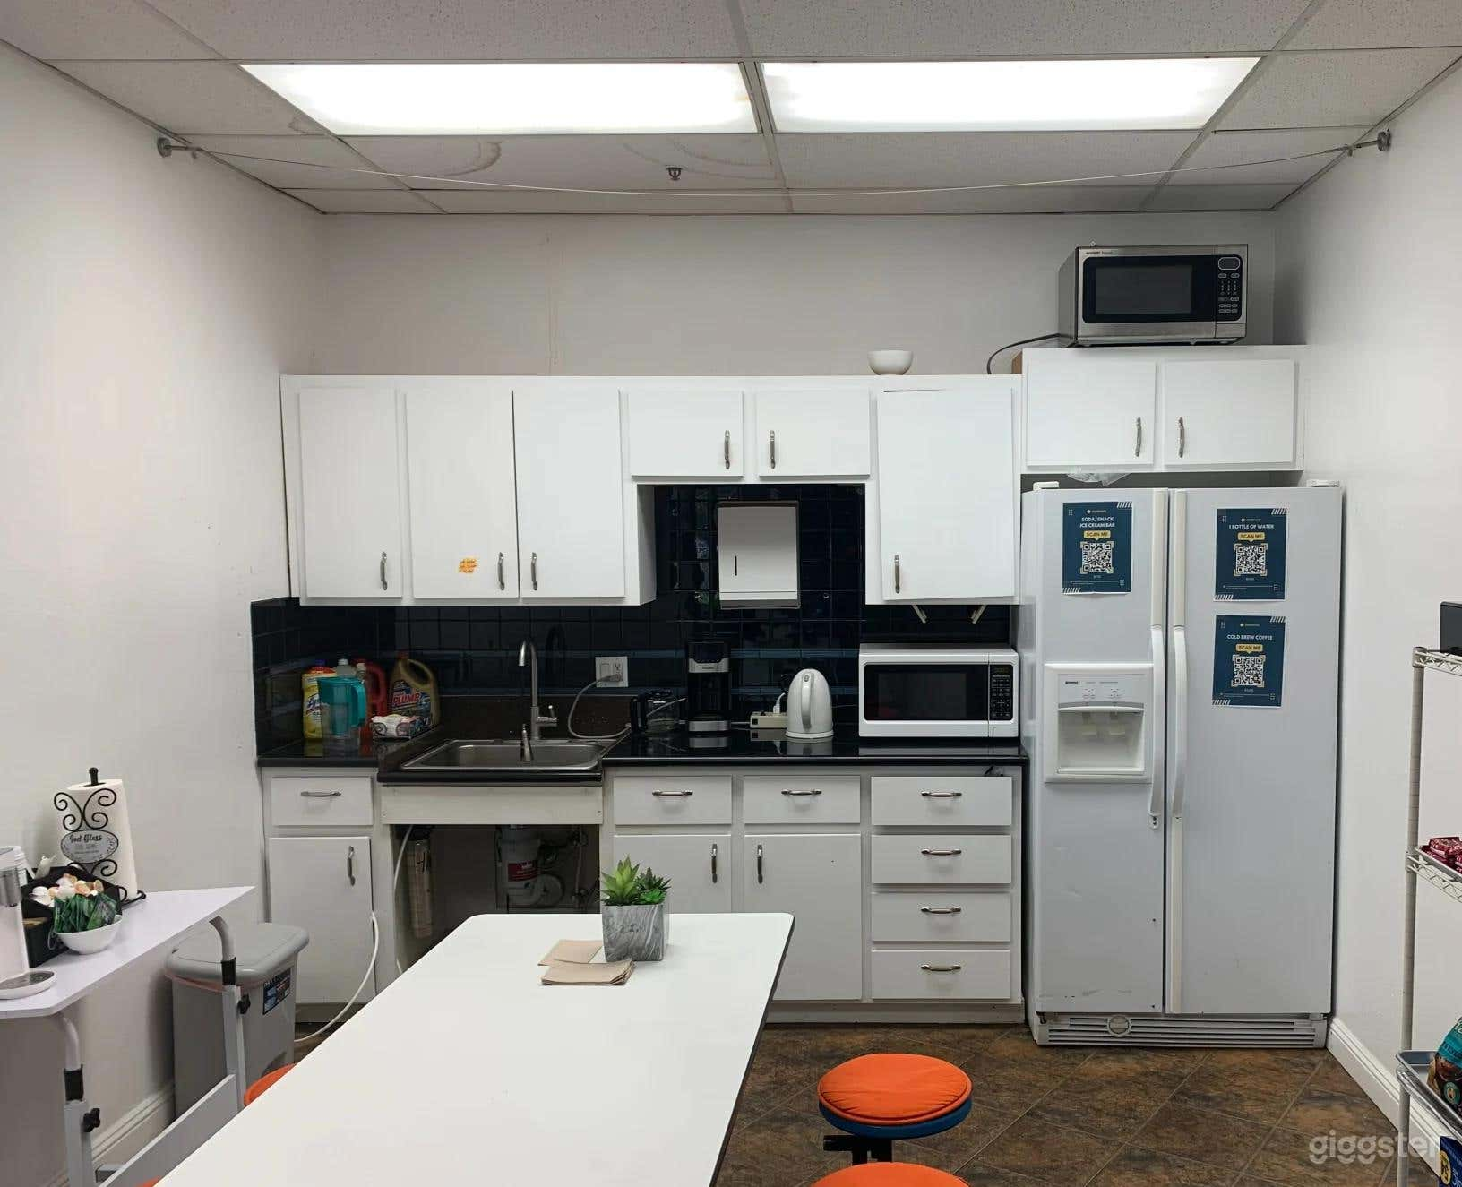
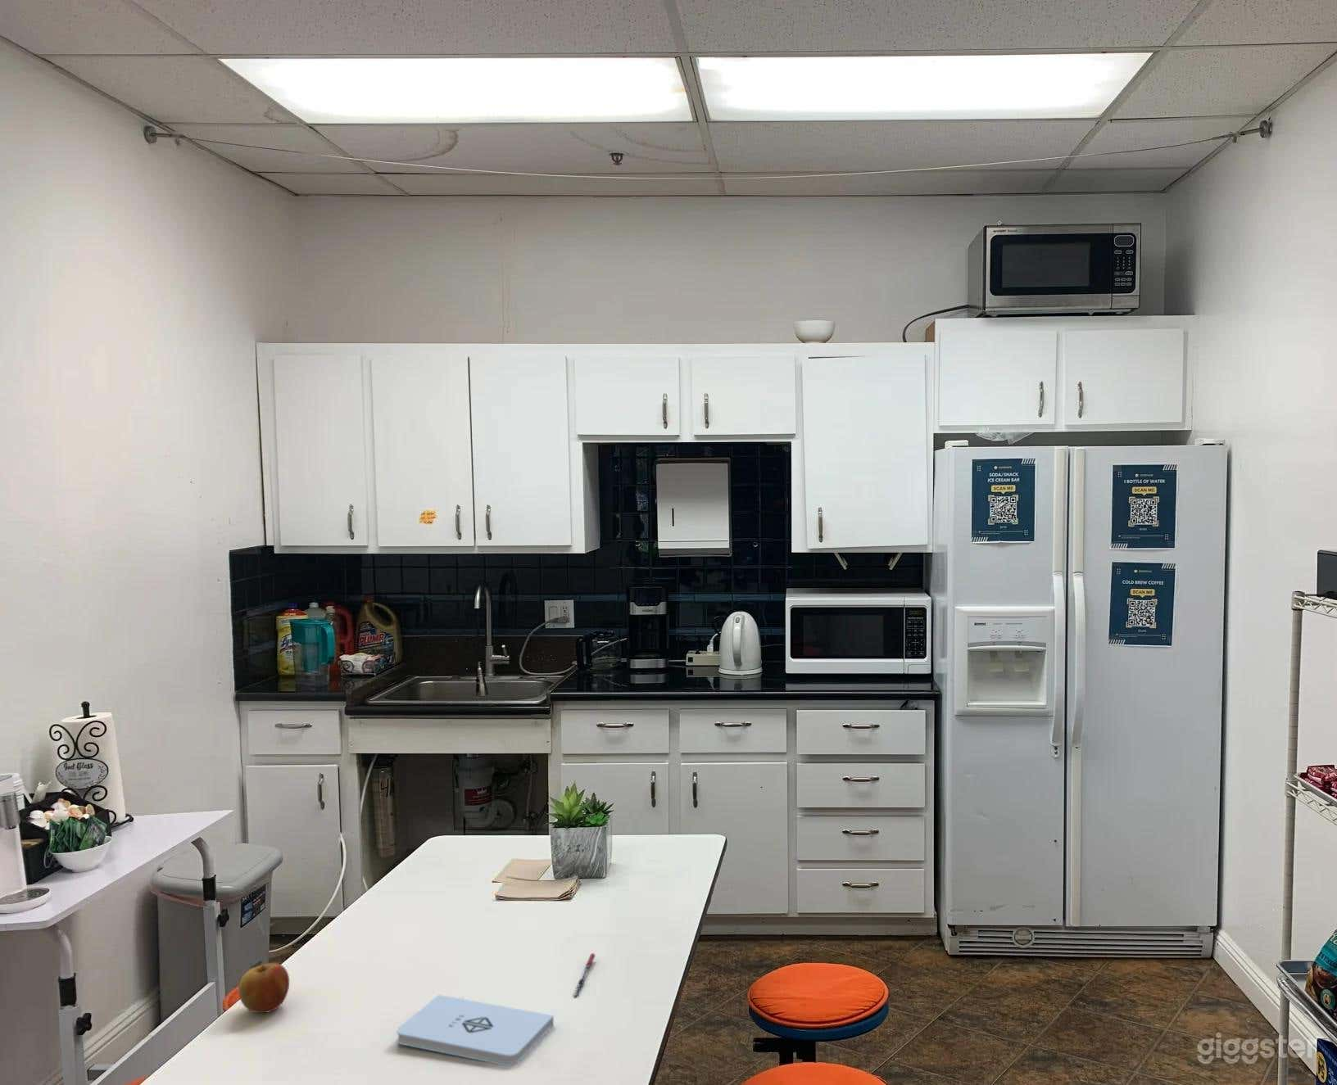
+ notepad [397,994,555,1067]
+ apple [237,962,290,1014]
+ pen [572,952,596,998]
